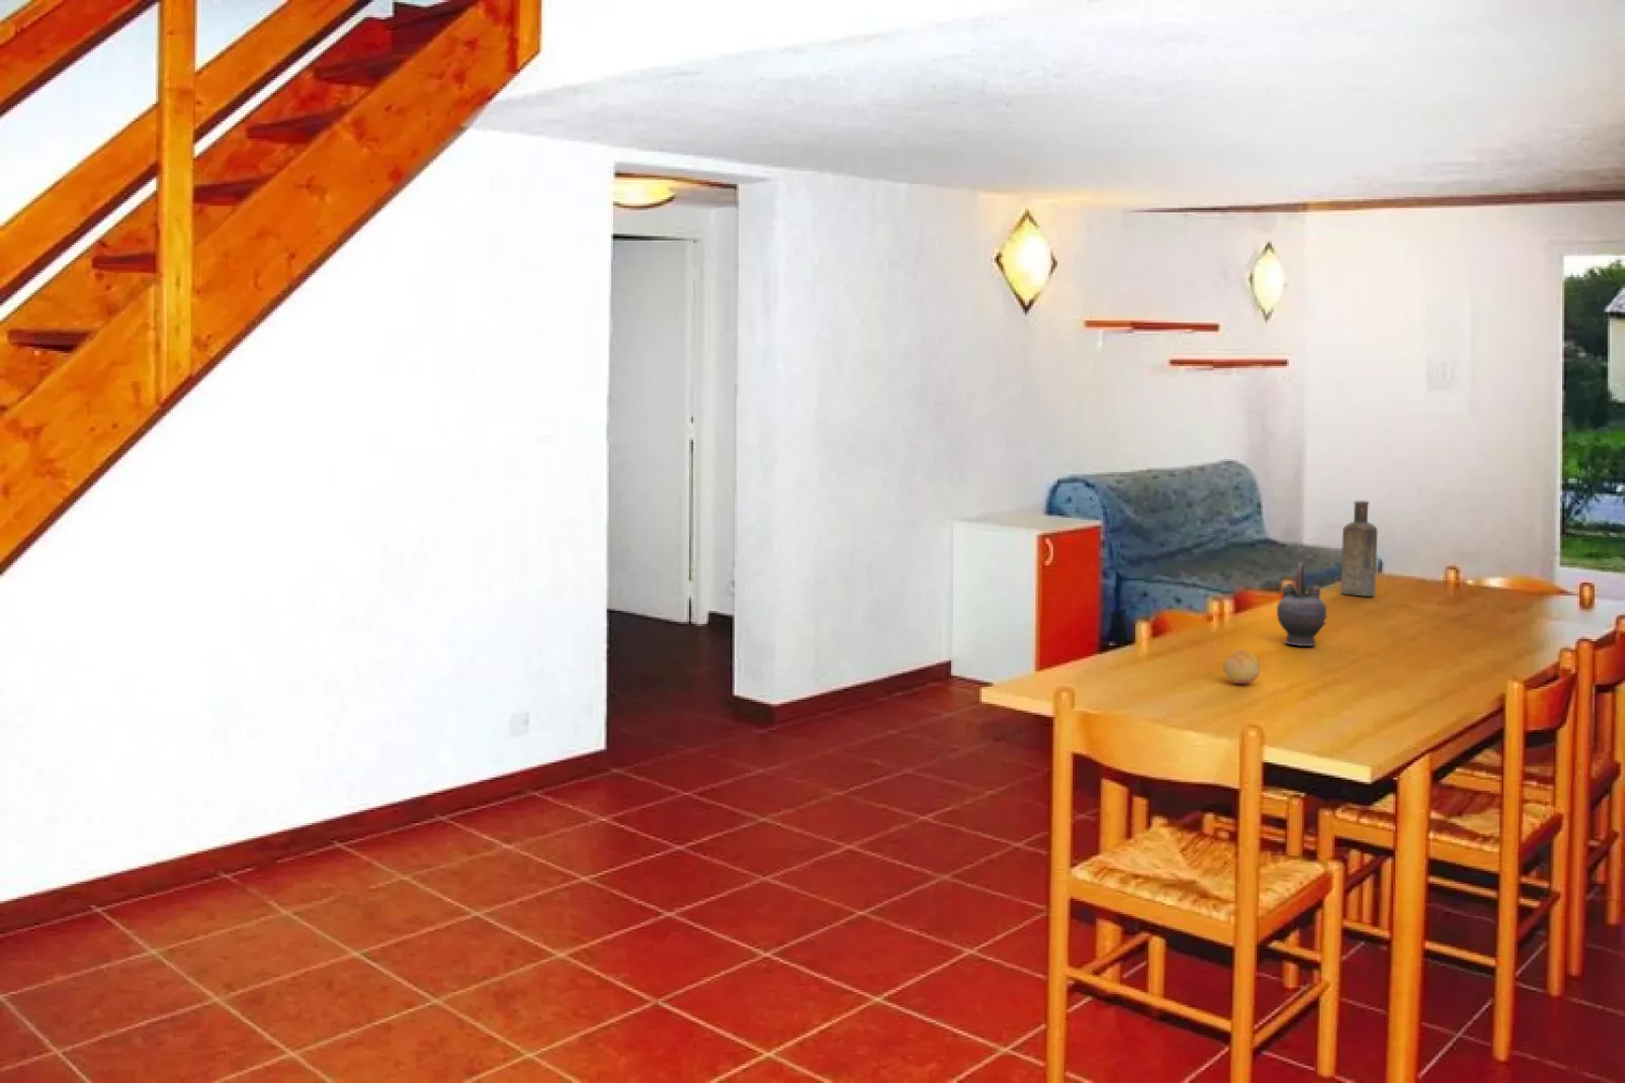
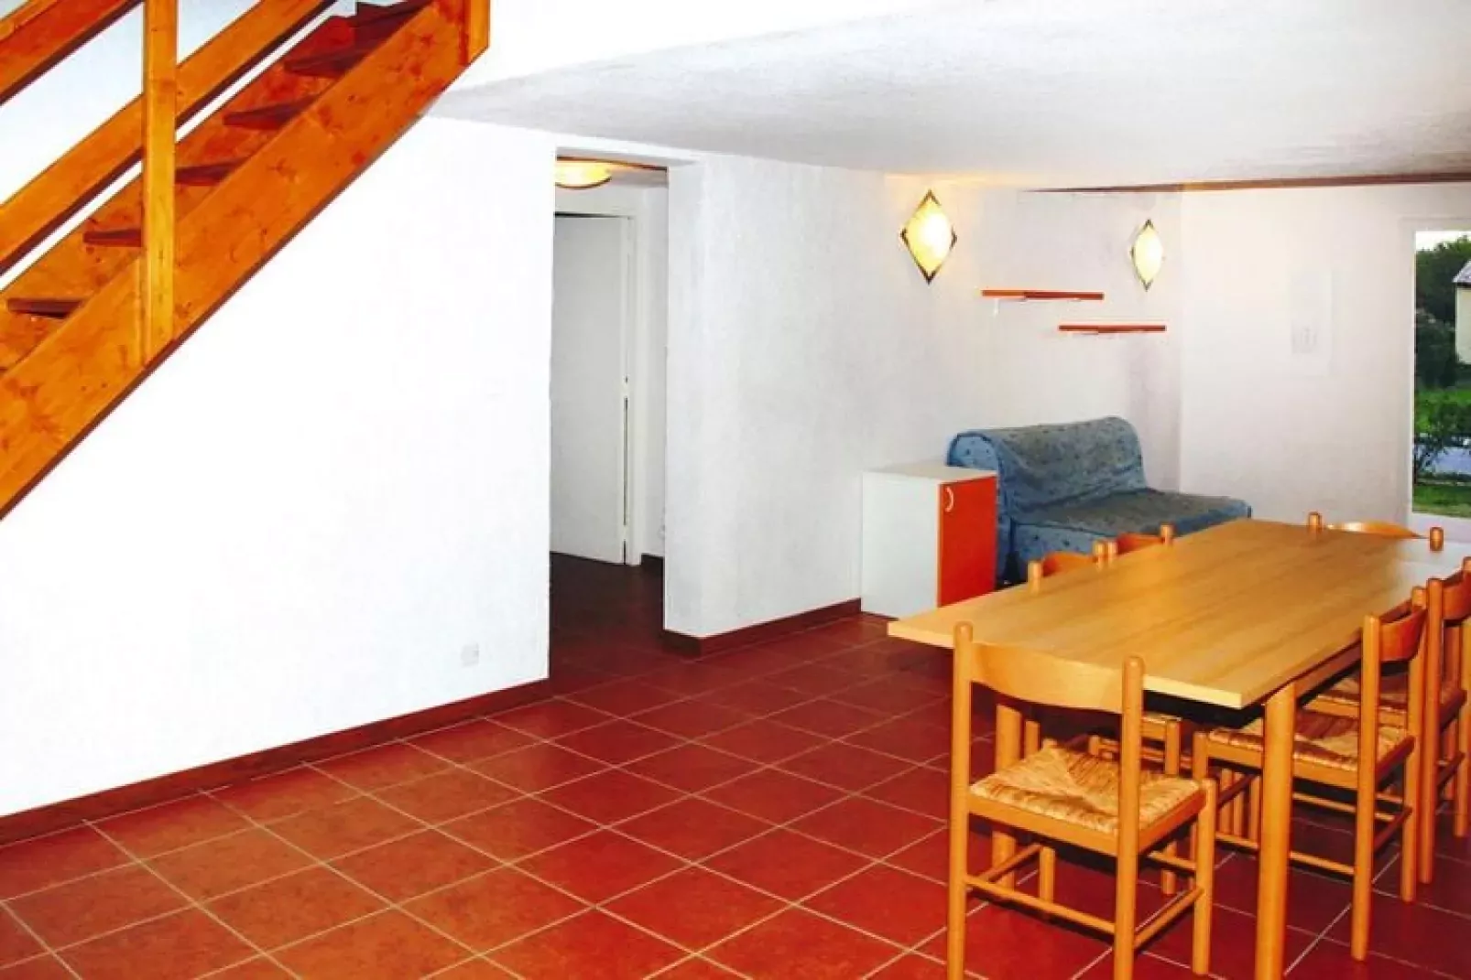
- bottle [1340,499,1378,597]
- fruit [1222,648,1261,684]
- teapot [1276,561,1329,647]
